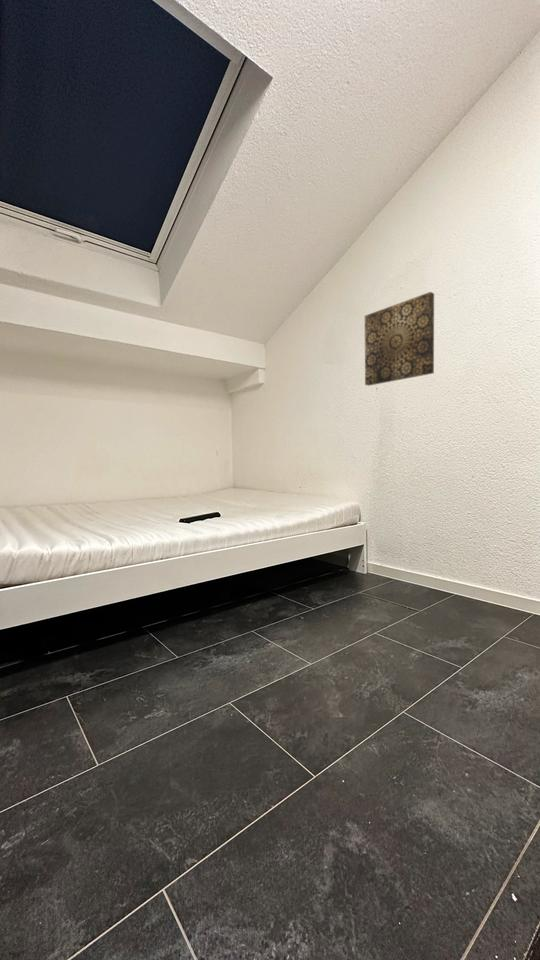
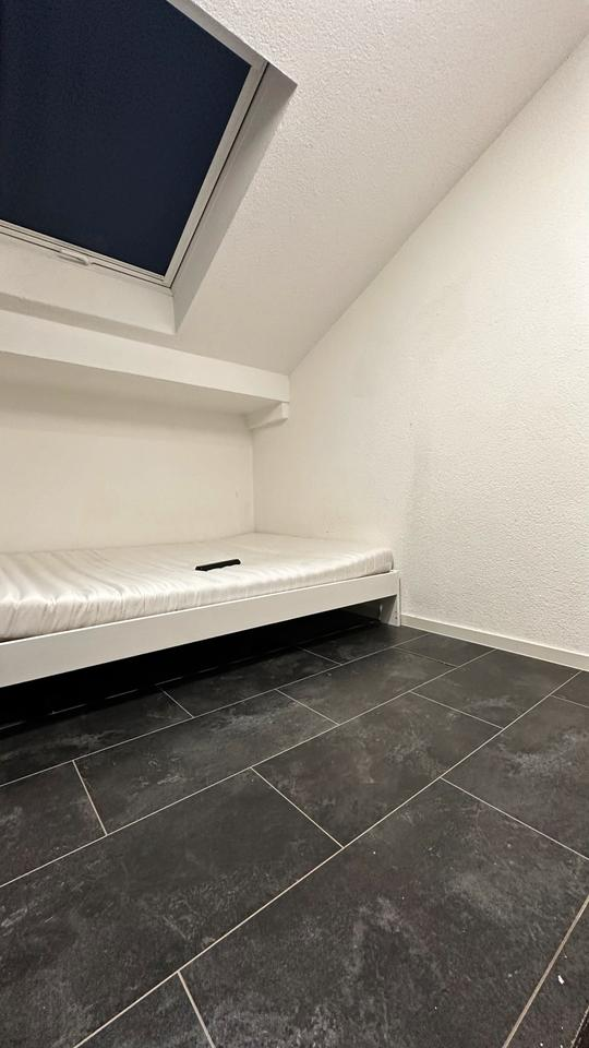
- wall art [364,291,435,387]
